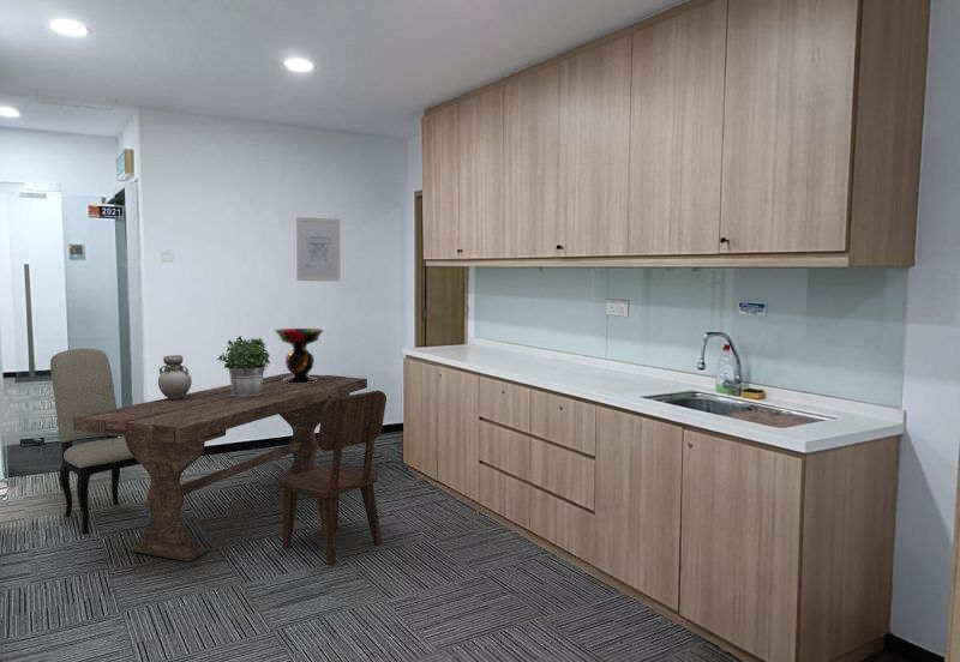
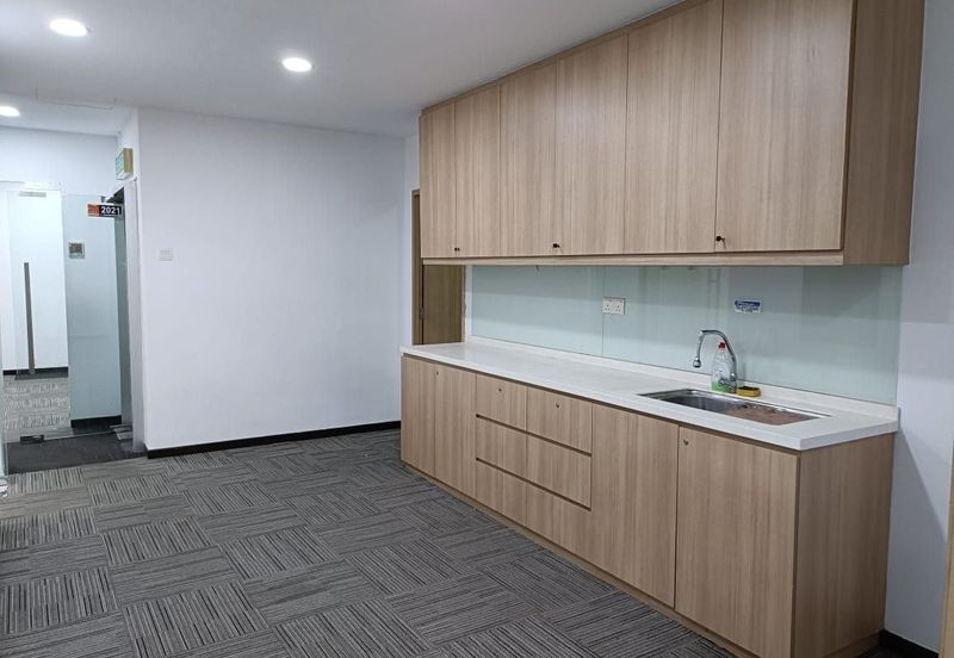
- vase [157,354,193,399]
- dining table [73,372,368,562]
- wall art [295,216,342,282]
- potted plant [216,335,272,397]
- decorative bowl [274,327,325,384]
- dining chair [277,390,388,566]
- dining chair [49,348,152,535]
